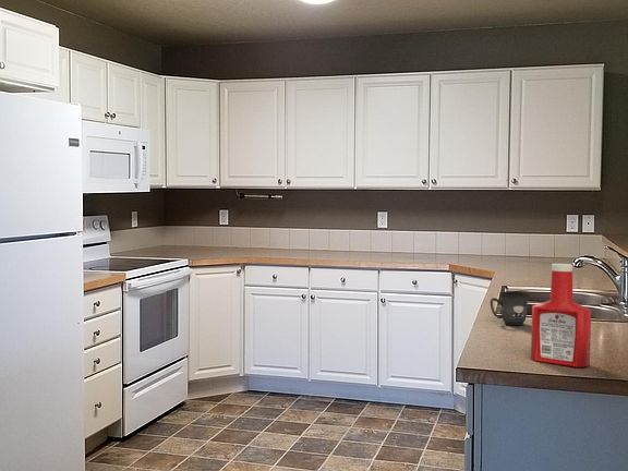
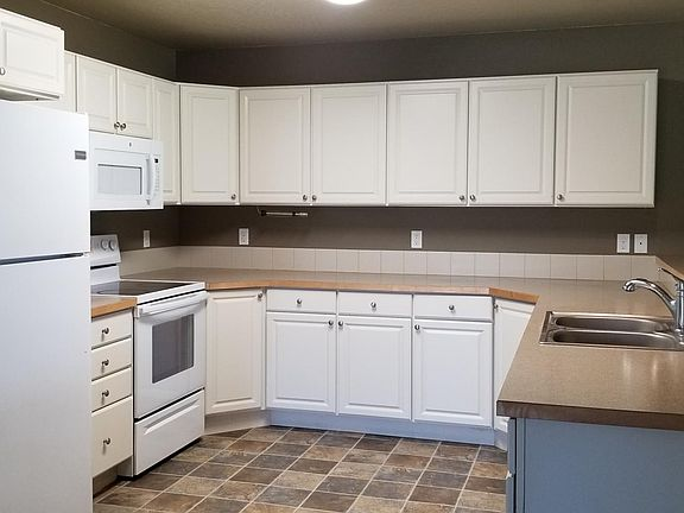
- soap bottle [530,263,592,369]
- mug [488,291,530,326]
